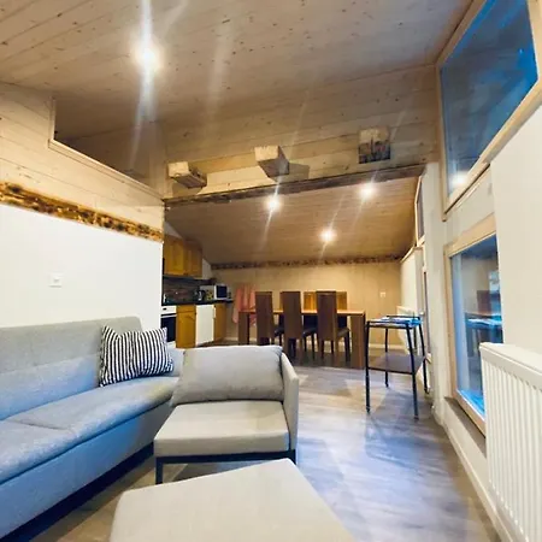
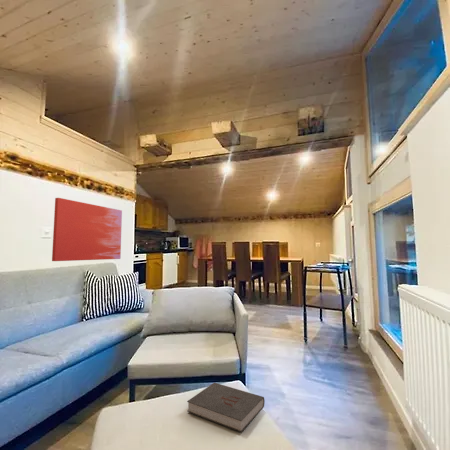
+ wall art [51,197,123,262]
+ book [186,382,266,433]
